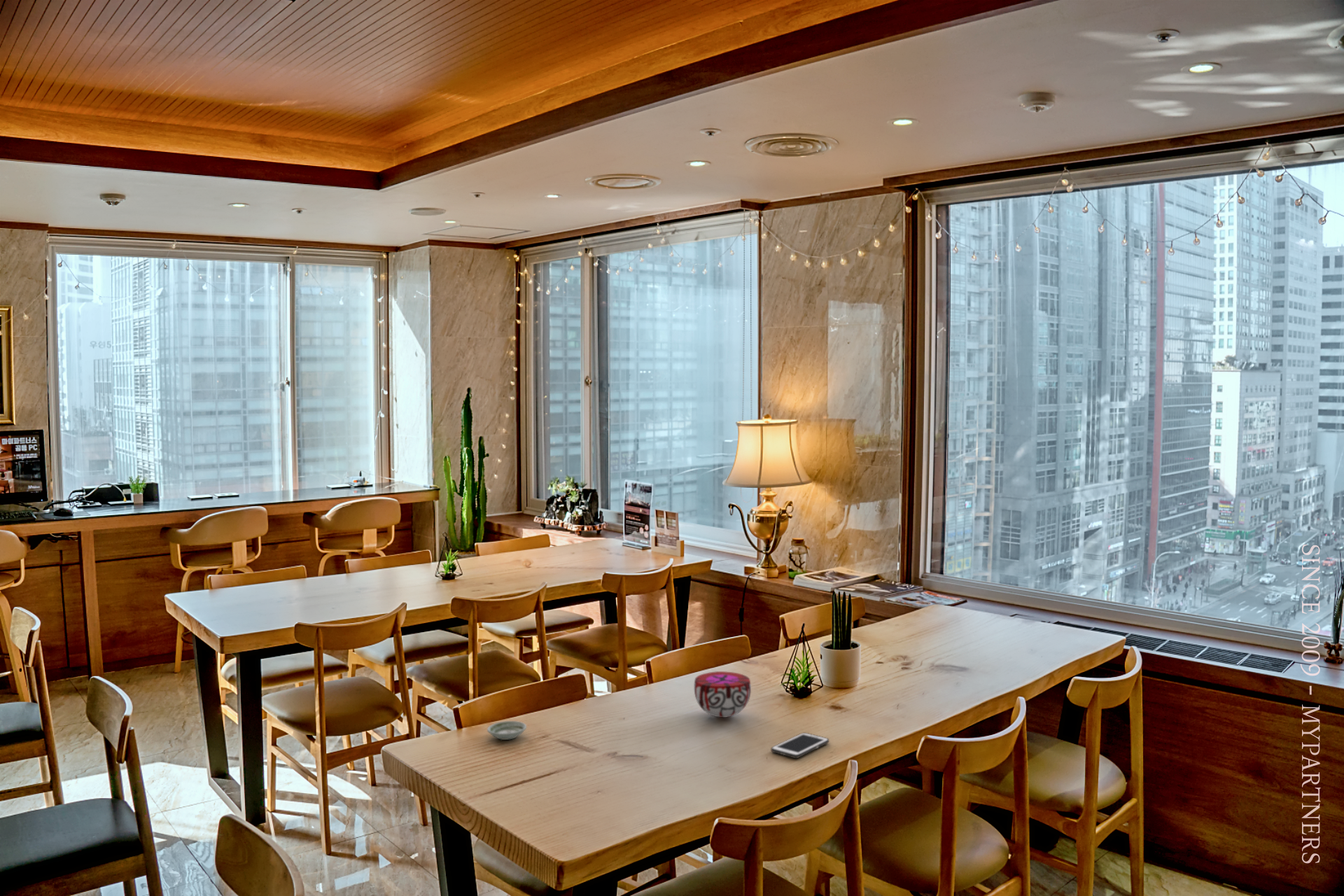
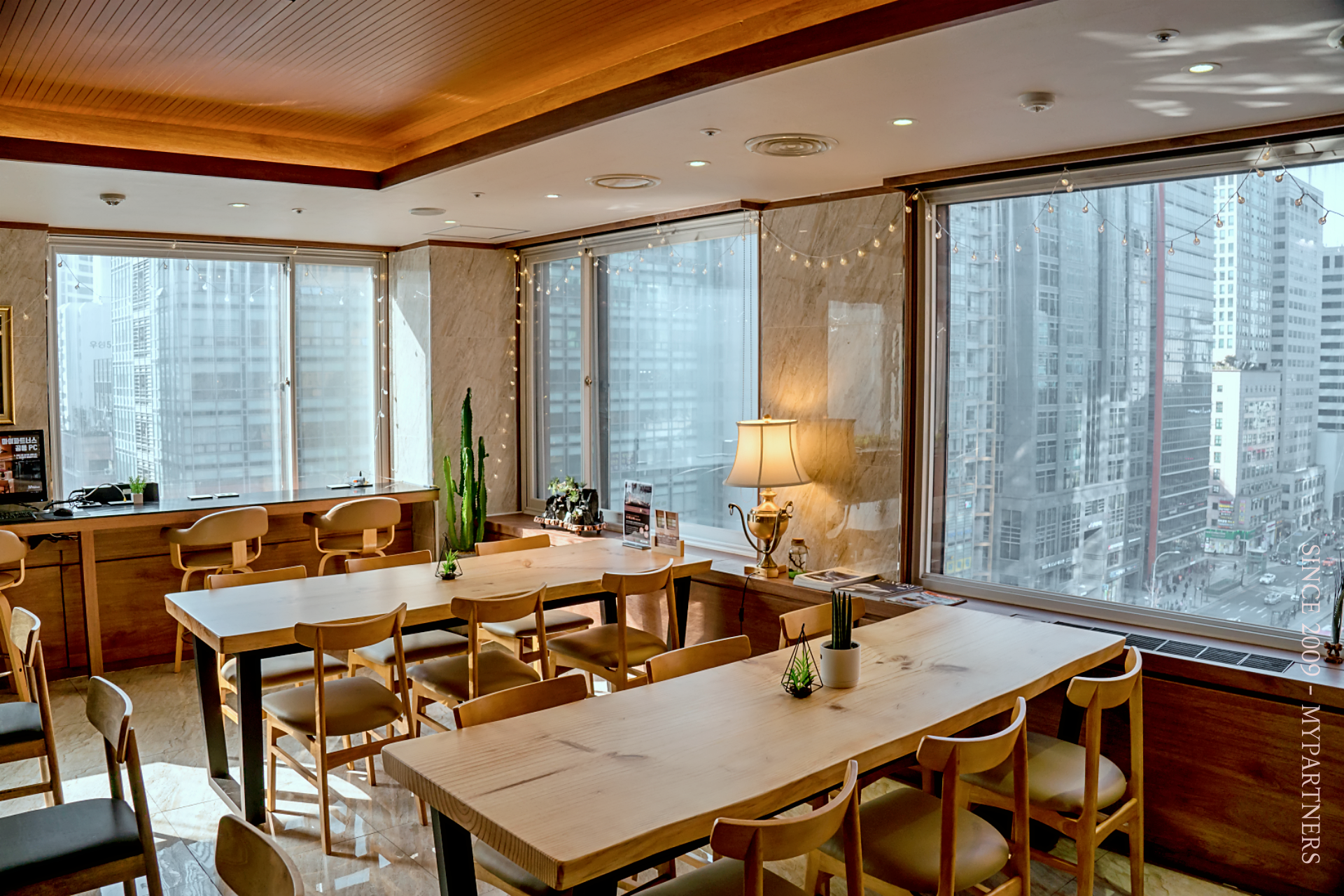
- decorative bowl [693,671,752,718]
- cell phone [771,732,830,759]
- saucer [486,720,527,741]
